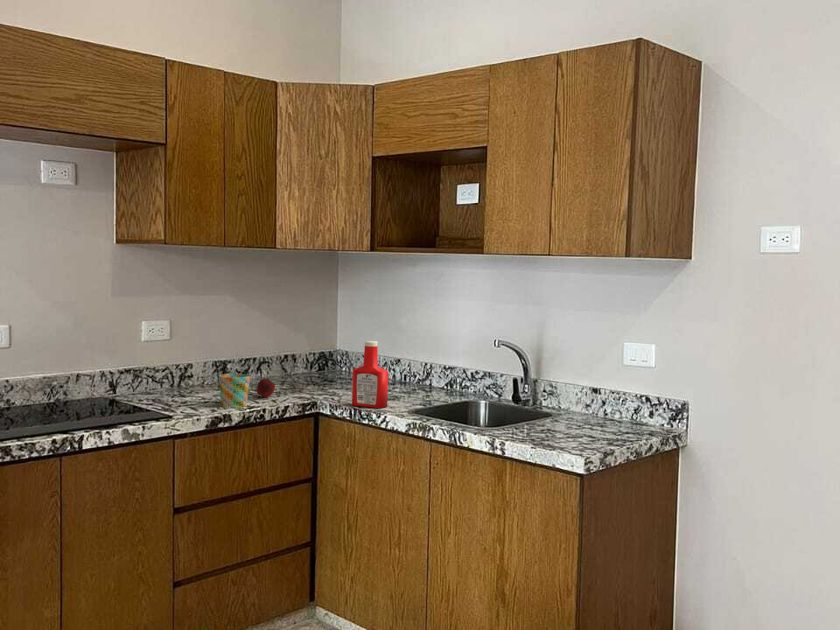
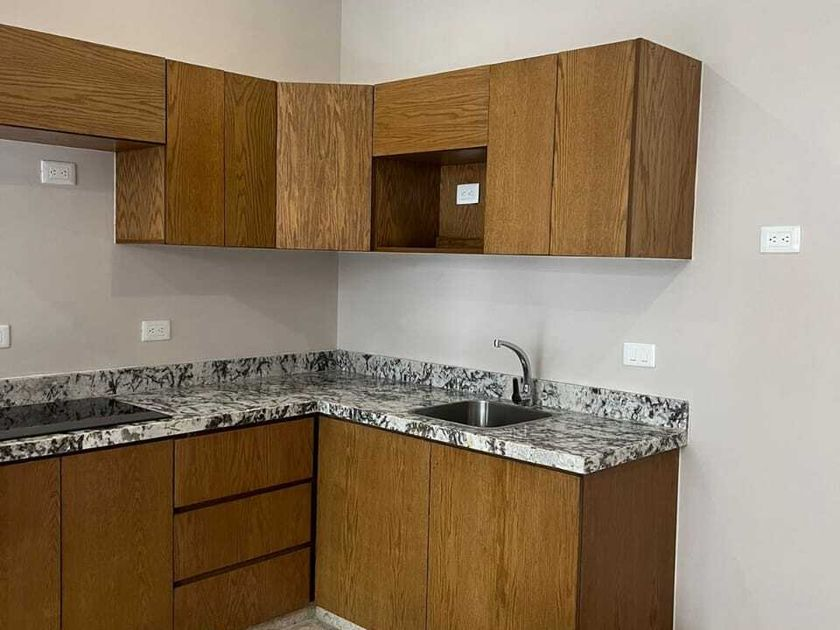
- mug [218,373,251,409]
- soap bottle [351,340,389,409]
- apple [256,377,276,399]
